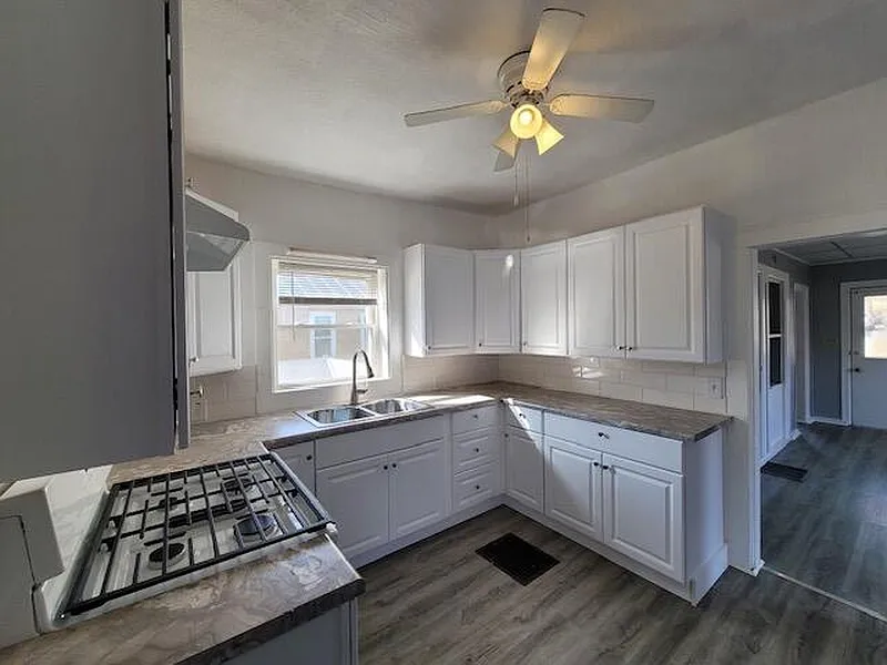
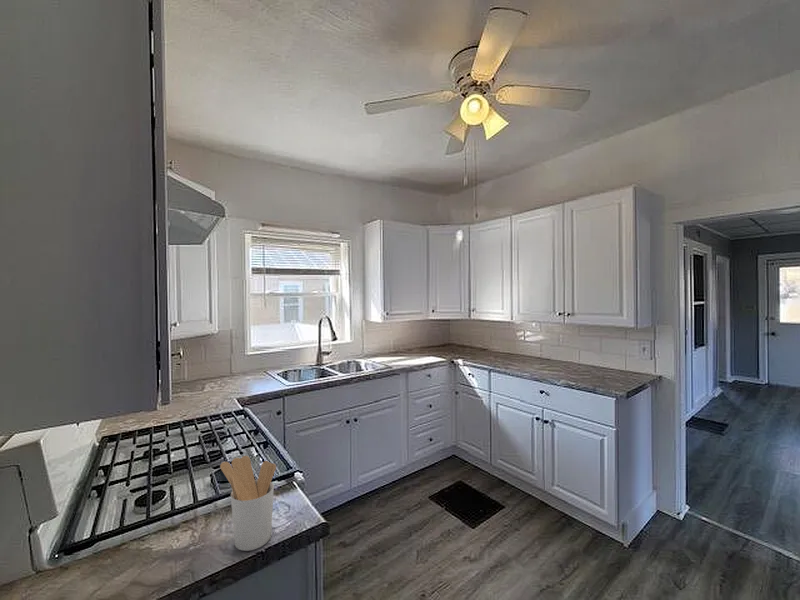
+ utensil holder [219,455,277,552]
